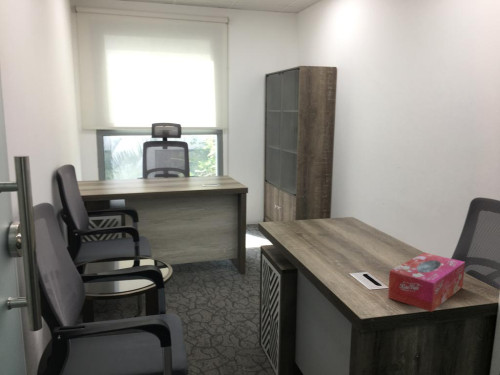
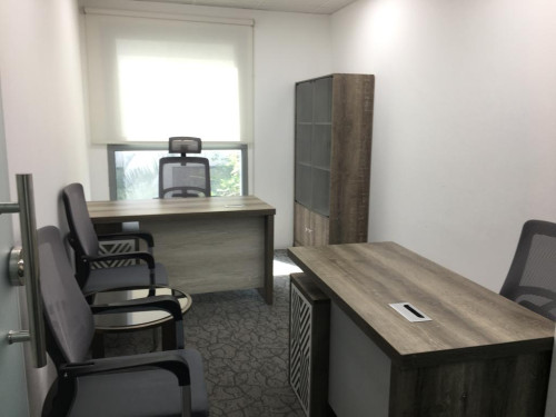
- tissue box [387,252,466,313]
